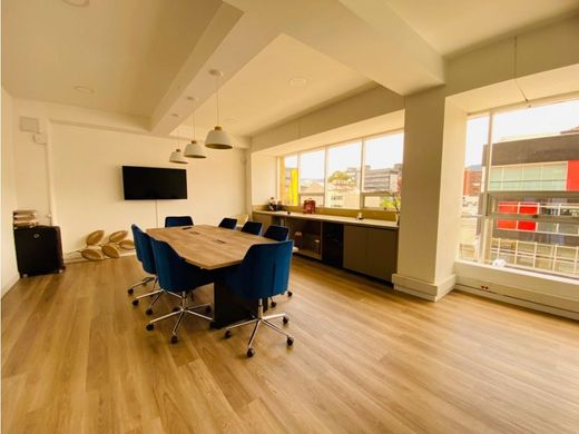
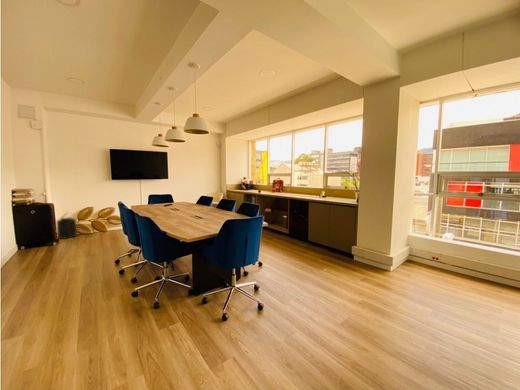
+ trash can [55,211,78,240]
